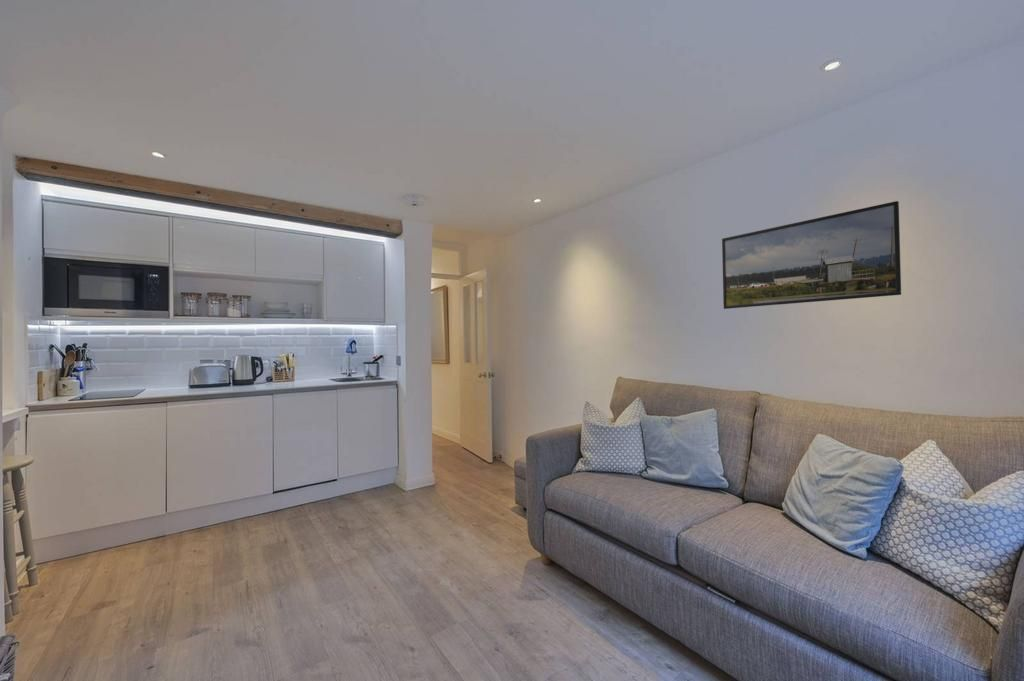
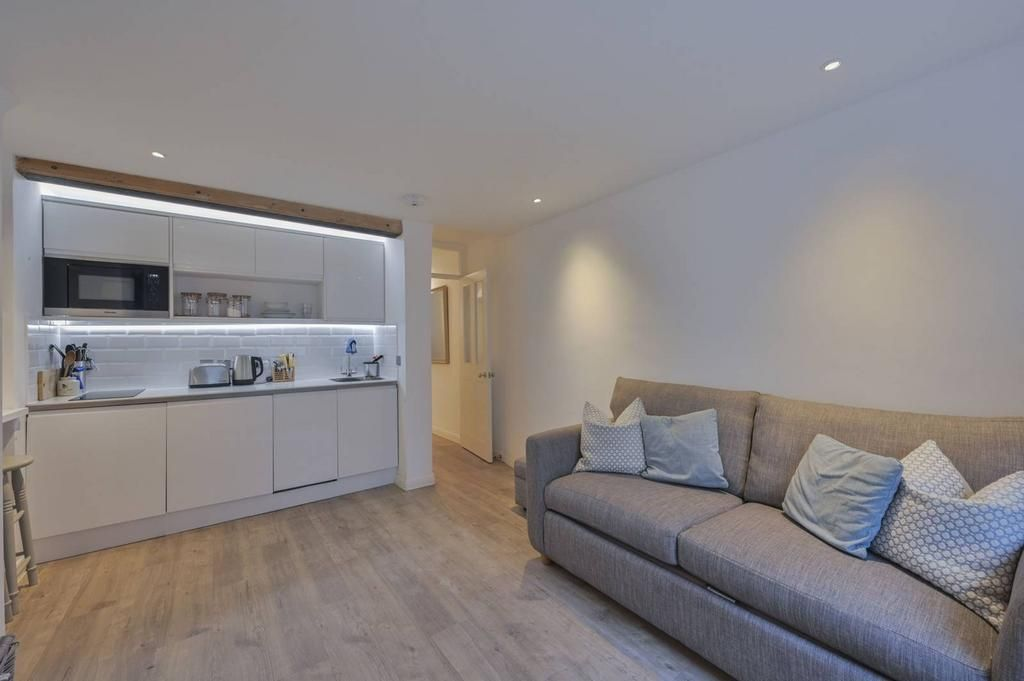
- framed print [721,200,902,310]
